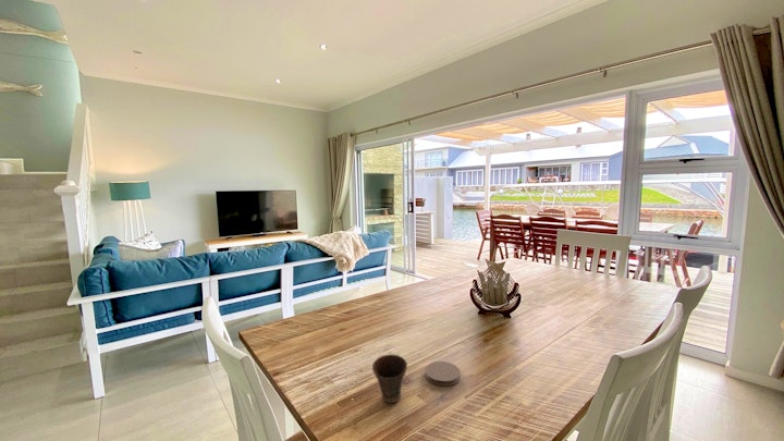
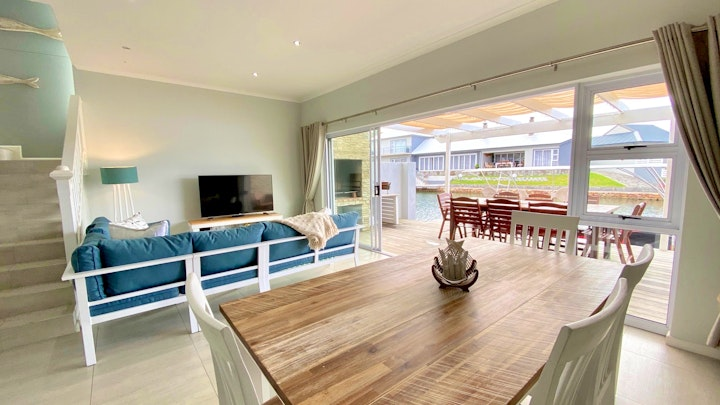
- cup [371,353,408,404]
- coaster [425,360,462,387]
